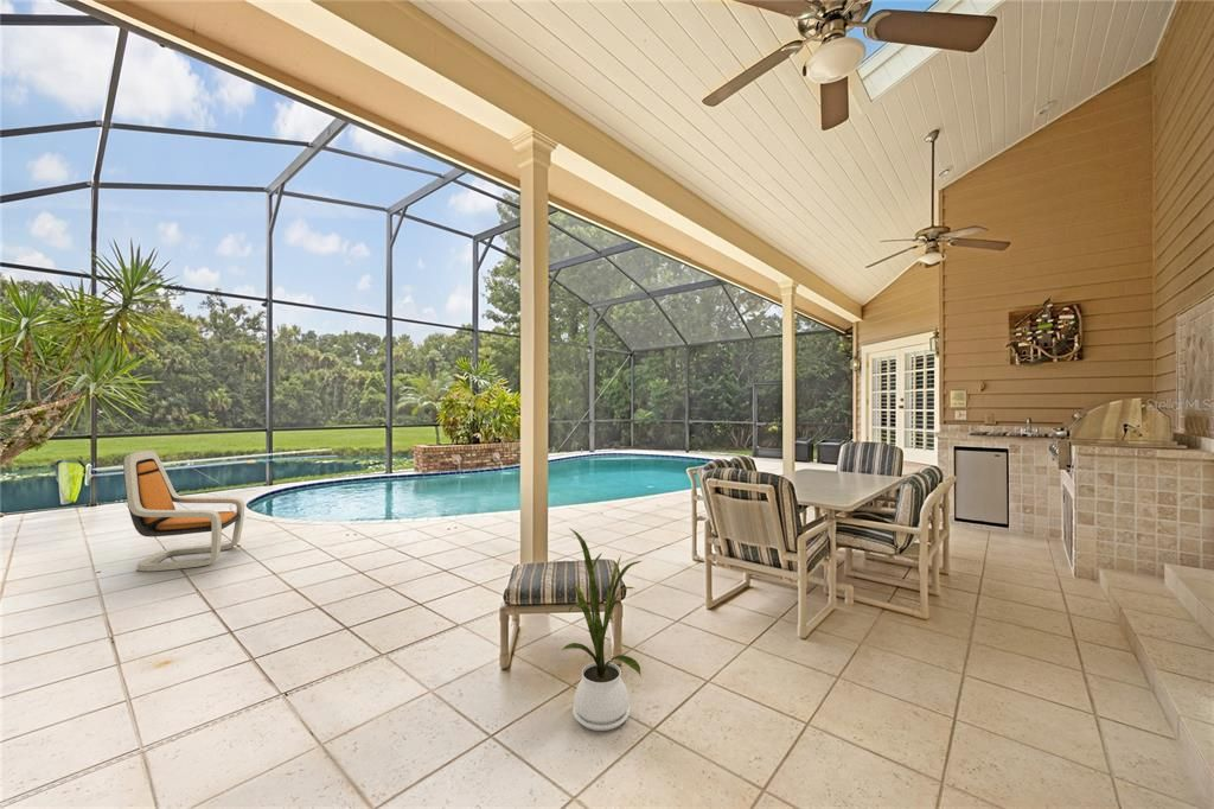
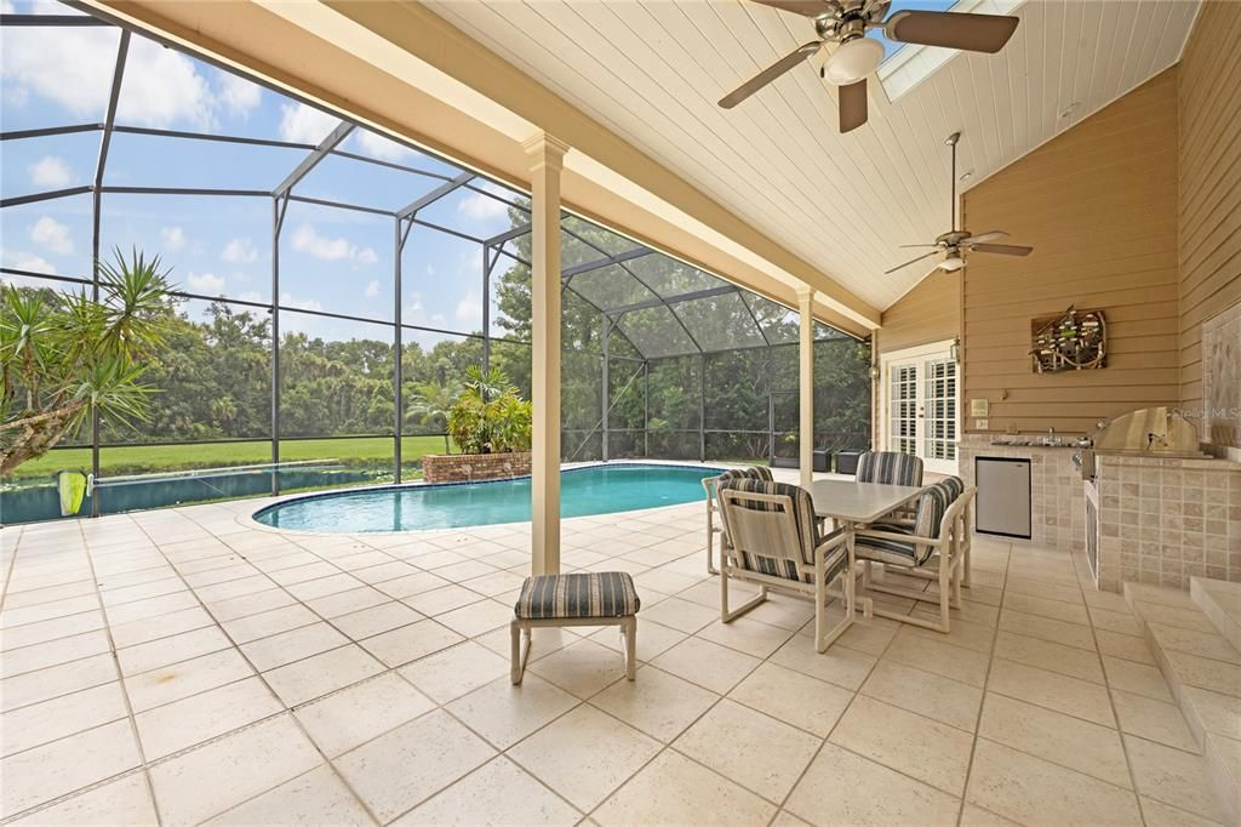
- house plant [561,527,643,732]
- lounge chair [122,450,245,572]
